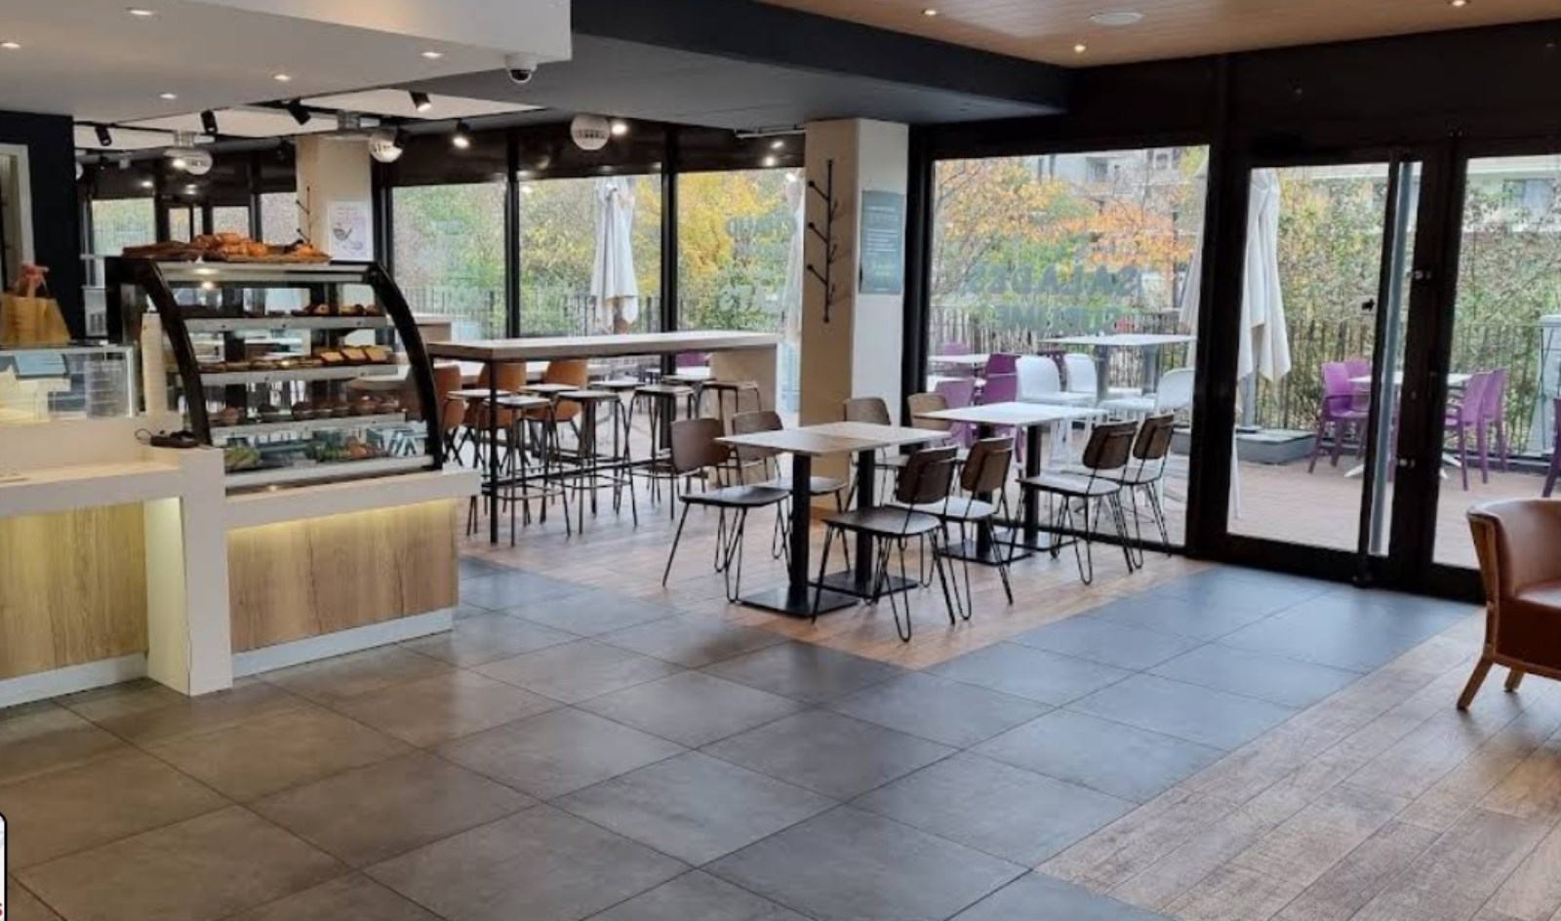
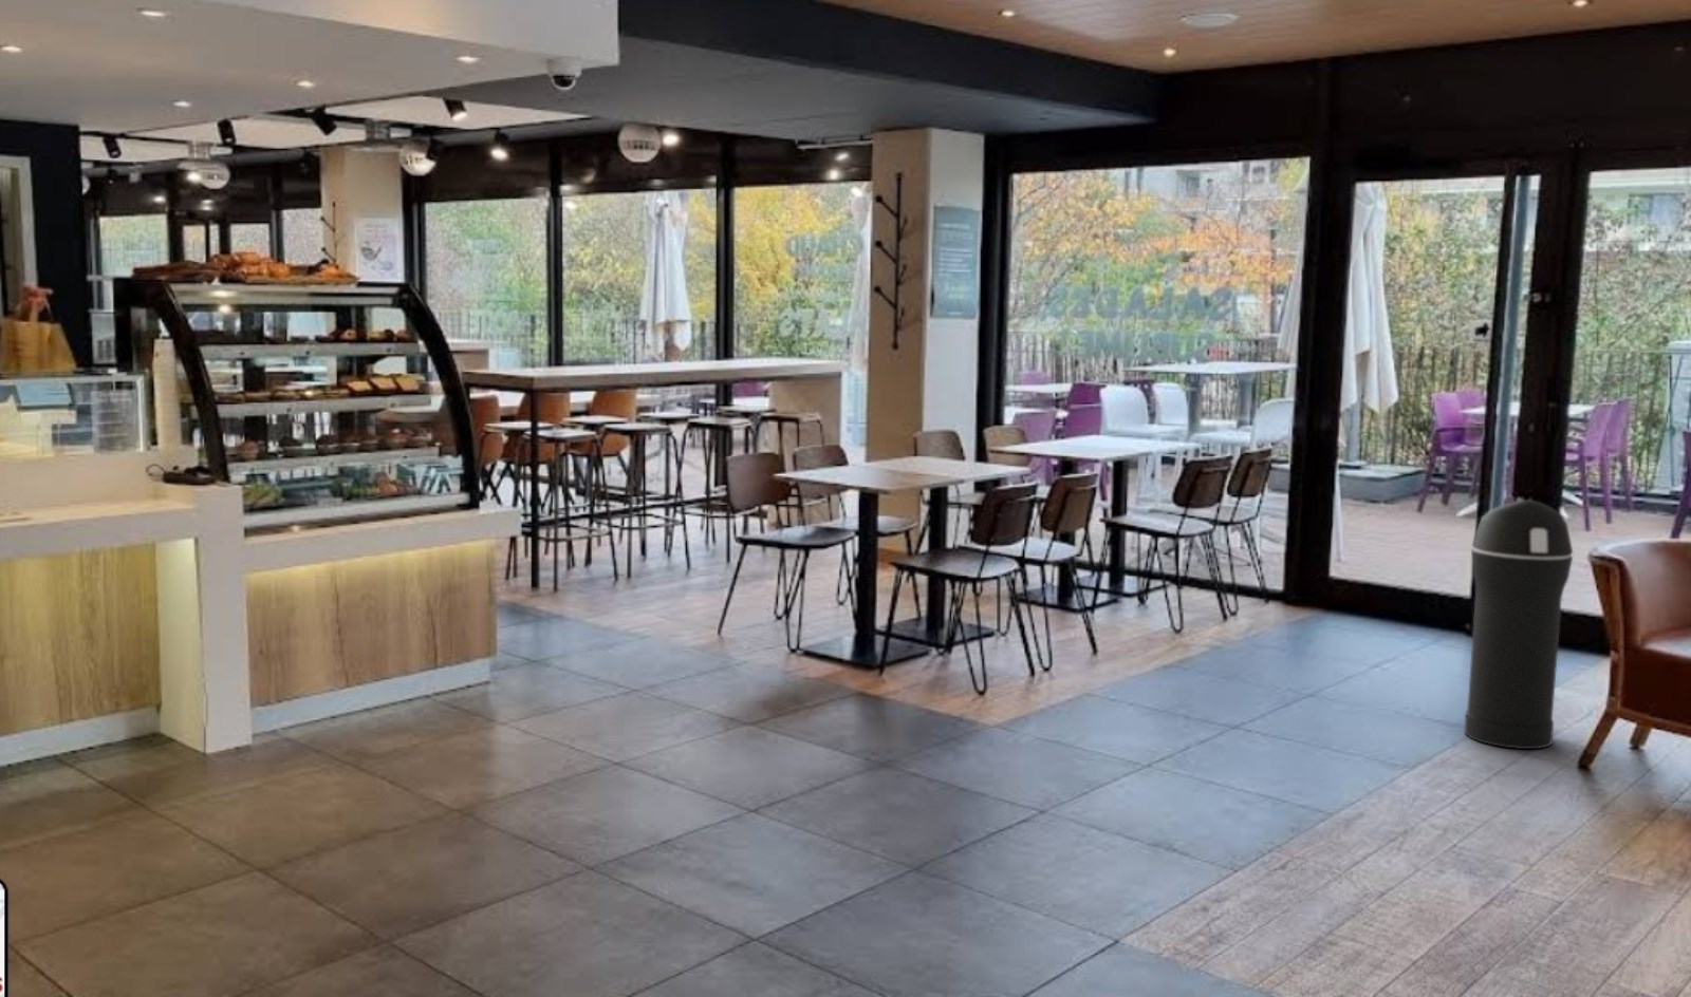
+ trash can [1464,500,1573,750]
